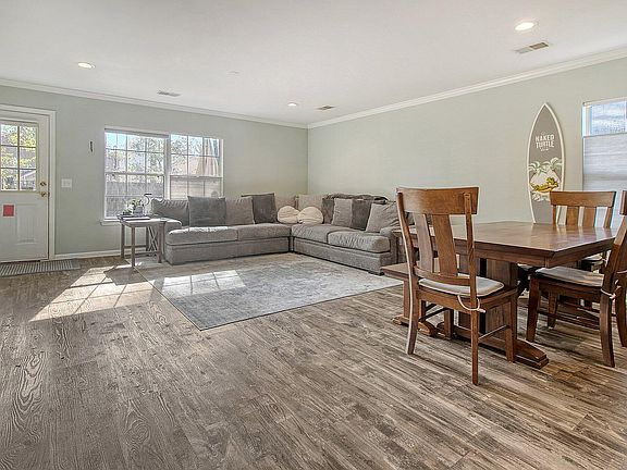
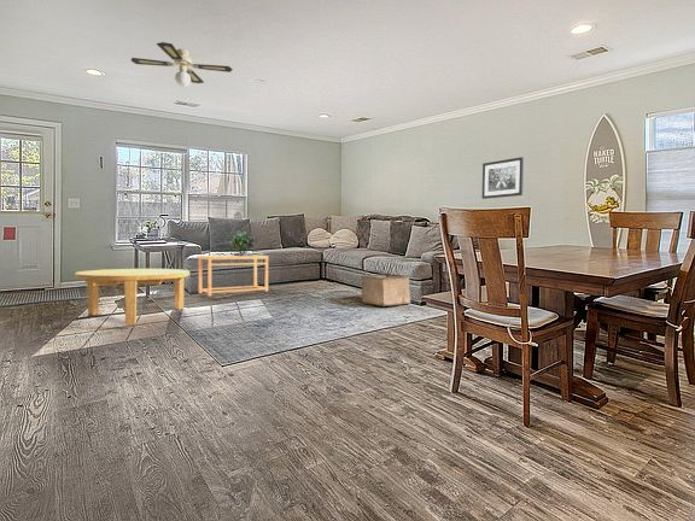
+ wall art [481,156,525,200]
+ coffee table [74,268,191,327]
+ side table [198,254,269,297]
+ ceiling fan [130,41,234,88]
+ storage bin [360,274,411,308]
+ potted plant [229,229,255,256]
